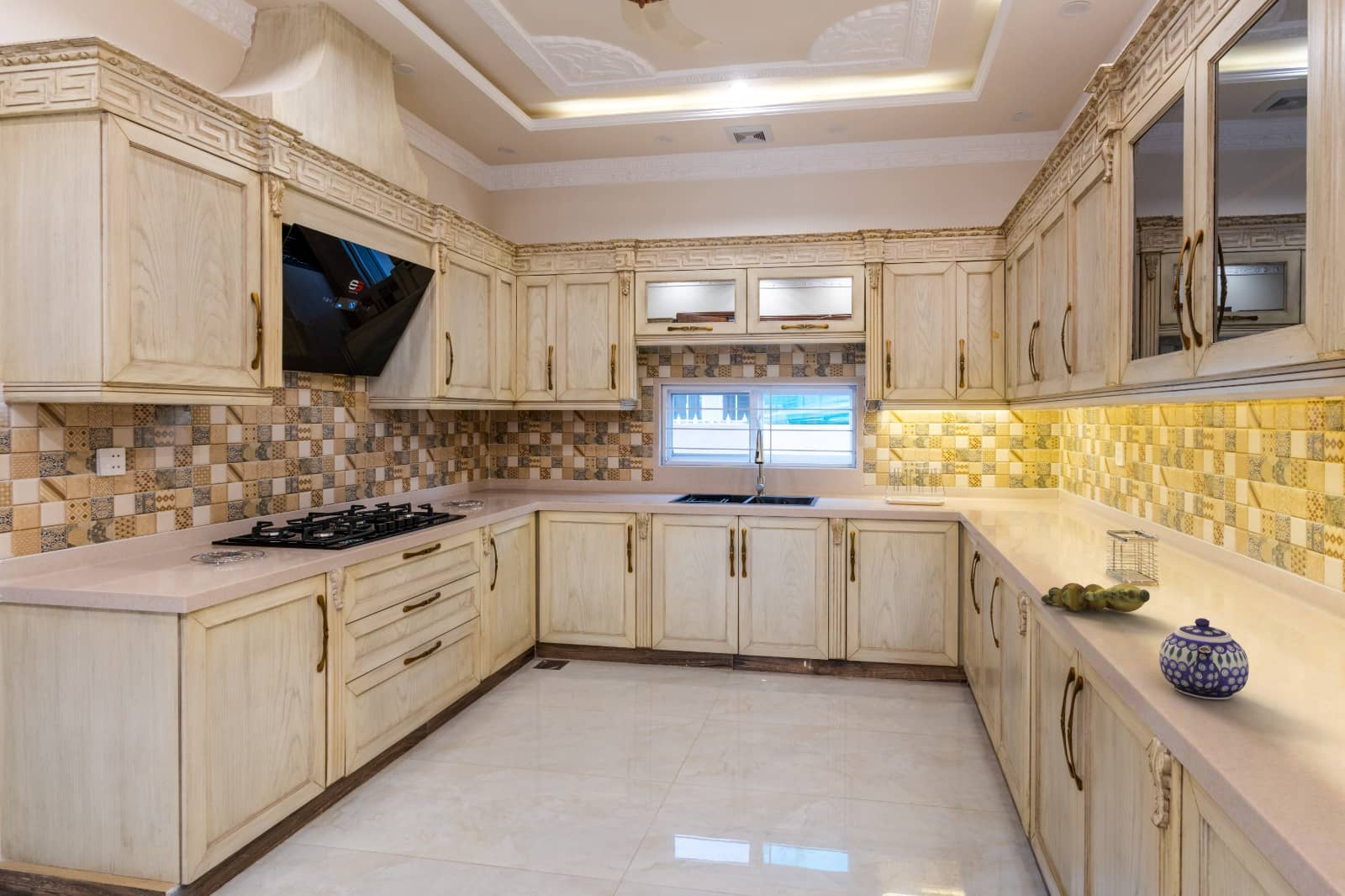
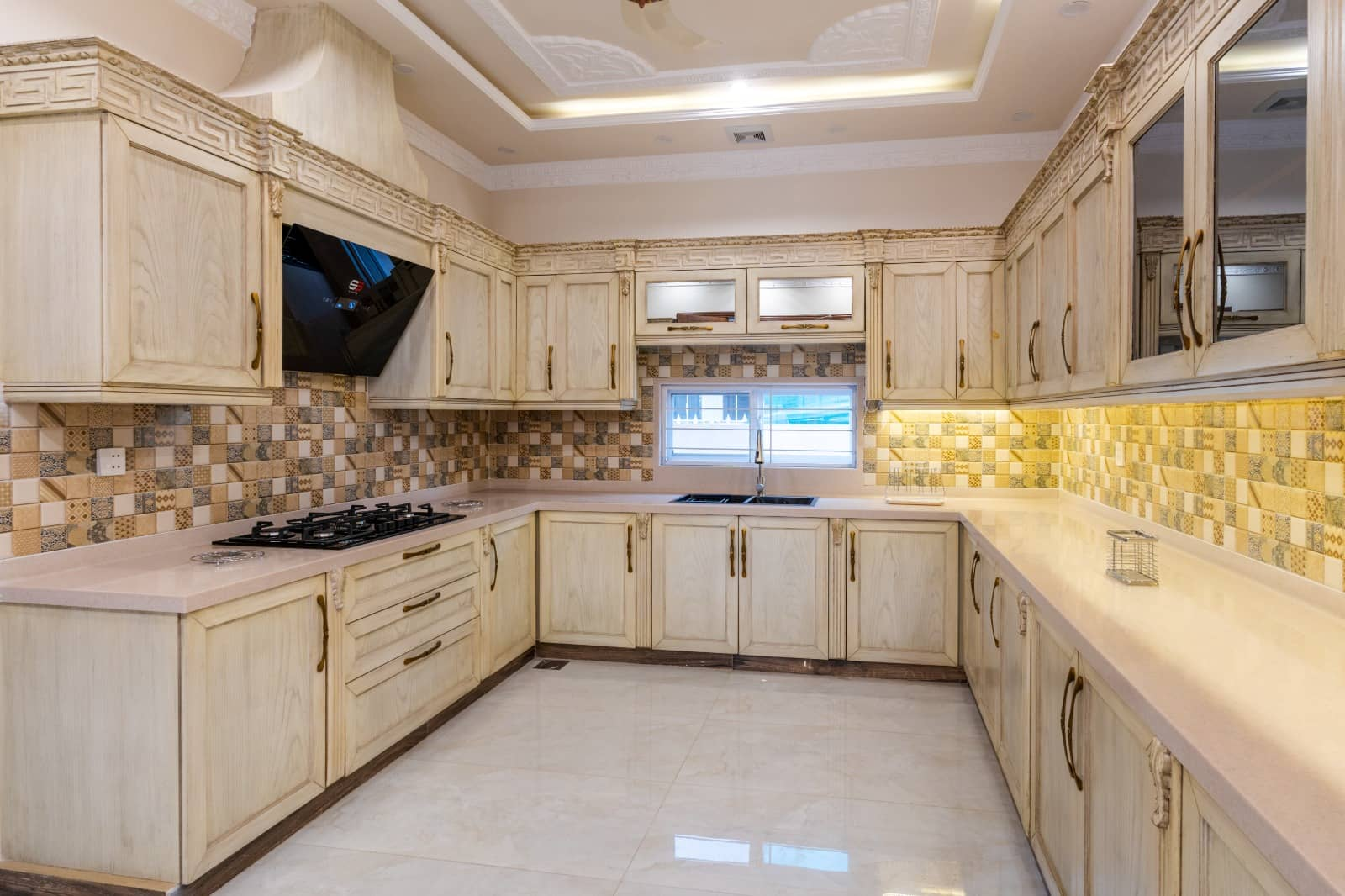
- teapot [1158,617,1250,700]
- banana bunch [1040,582,1151,613]
